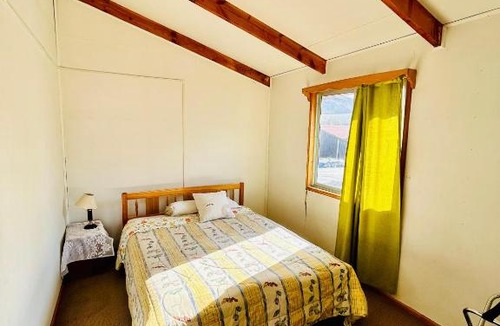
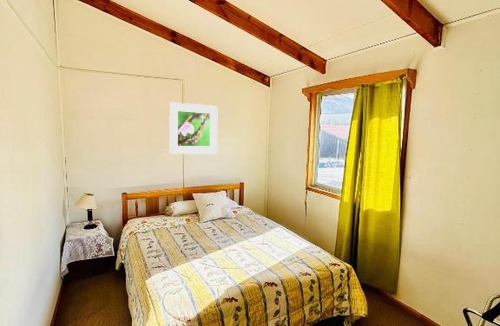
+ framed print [168,101,219,155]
